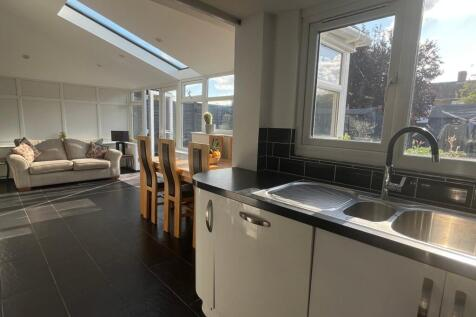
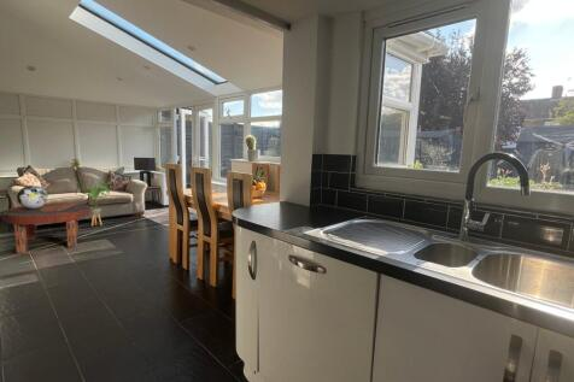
+ decorative globe [16,184,48,208]
+ coffee table [0,202,90,254]
+ house plant [74,180,111,228]
